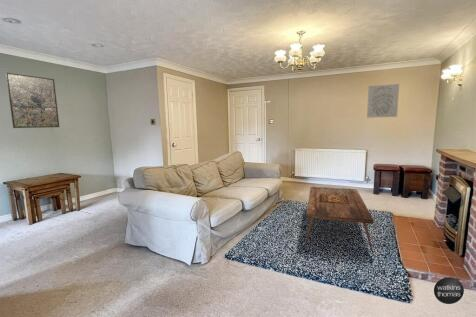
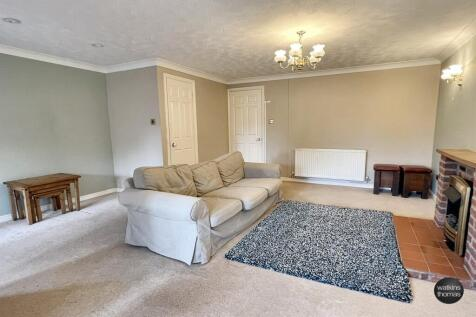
- coffee table [303,186,375,258]
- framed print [5,72,60,129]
- wall art [366,83,400,119]
